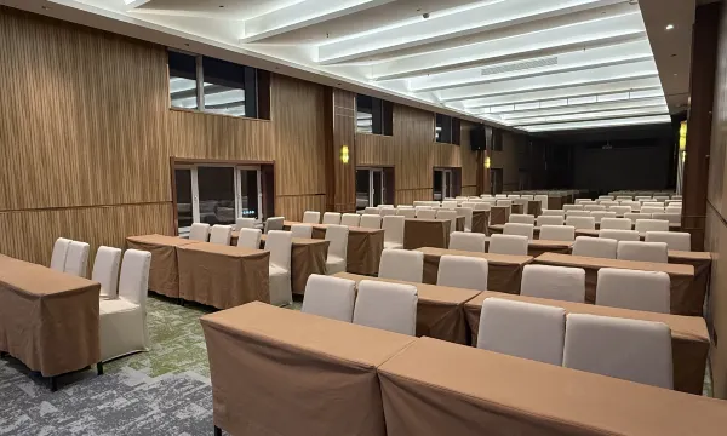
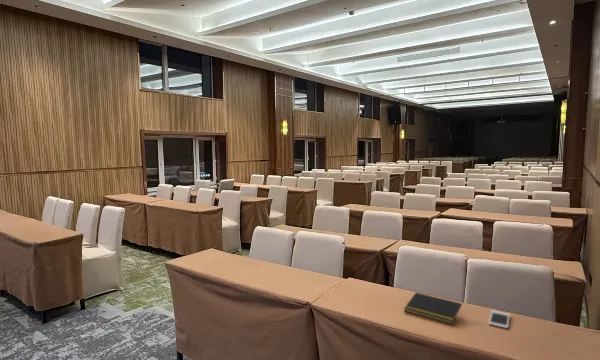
+ notepad [403,291,463,325]
+ cell phone [488,310,511,329]
